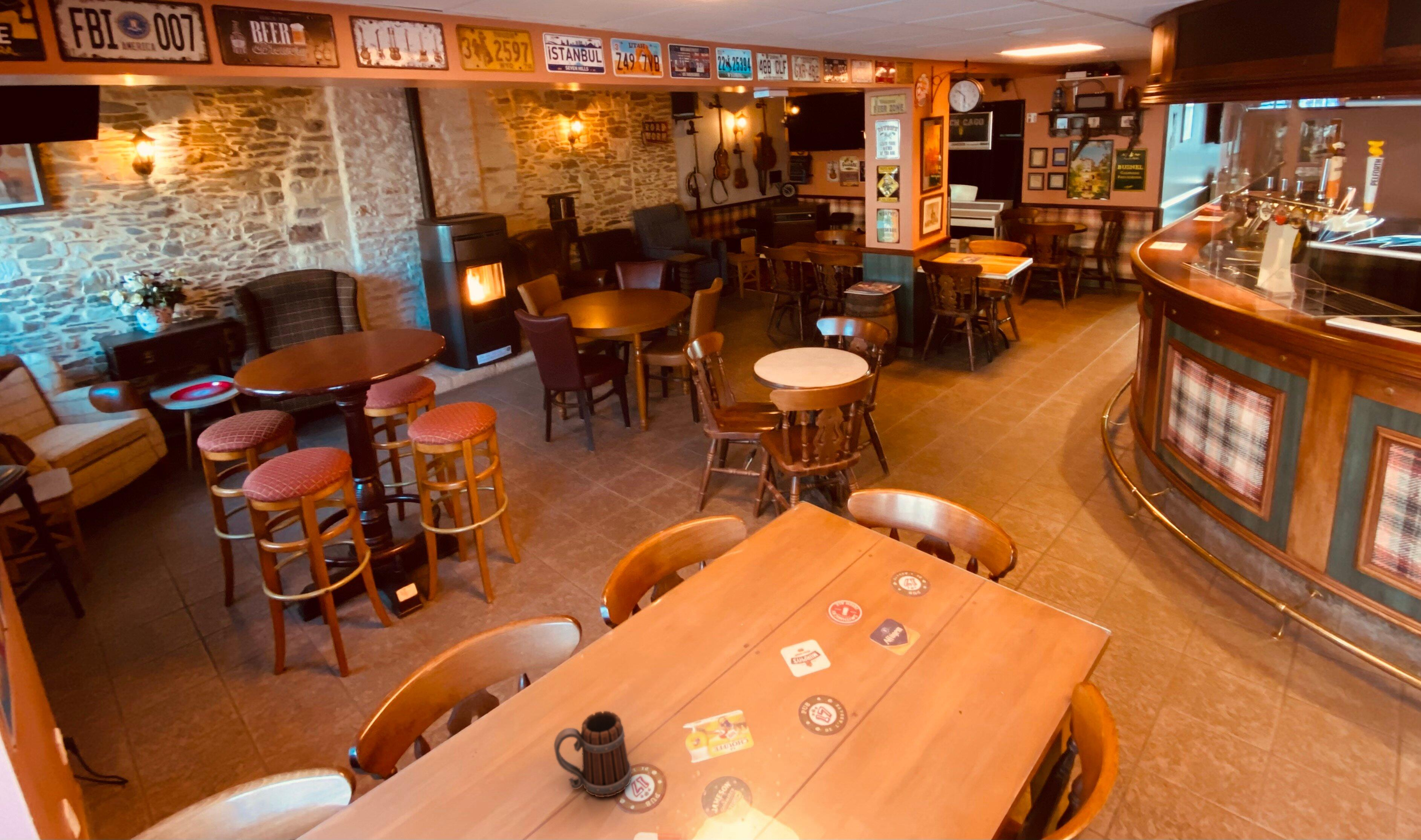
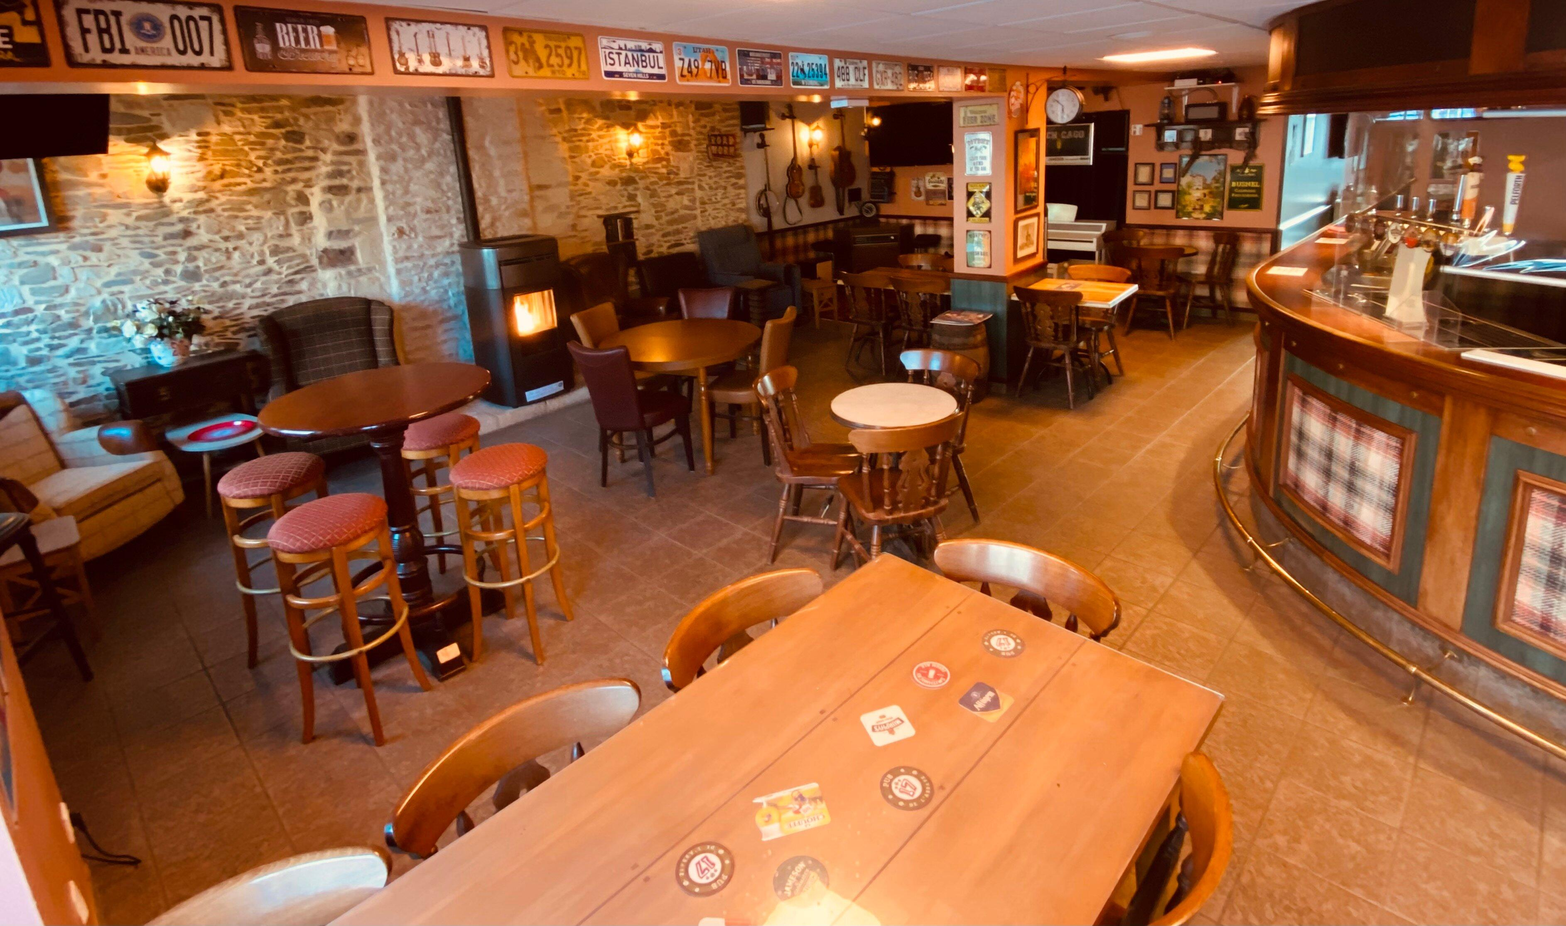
- beer mug [554,710,632,797]
